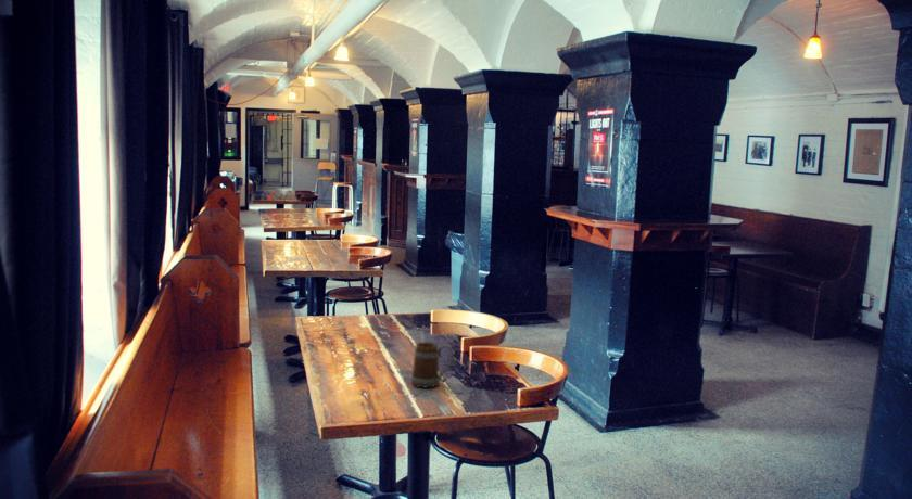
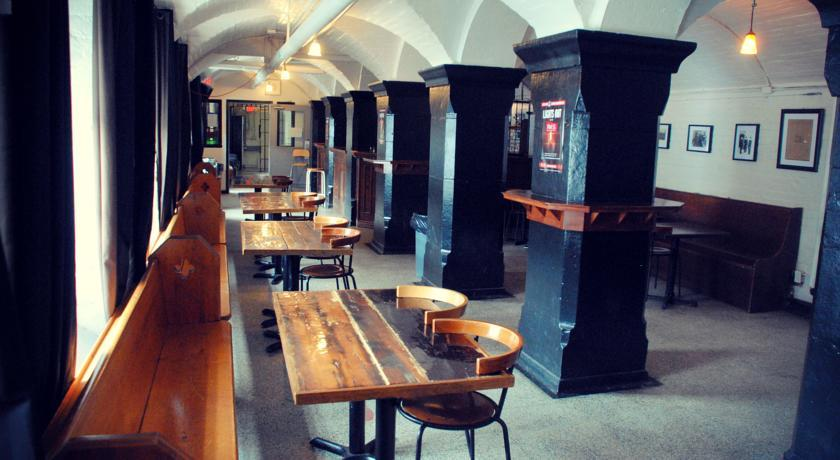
- beer mug [410,341,455,389]
